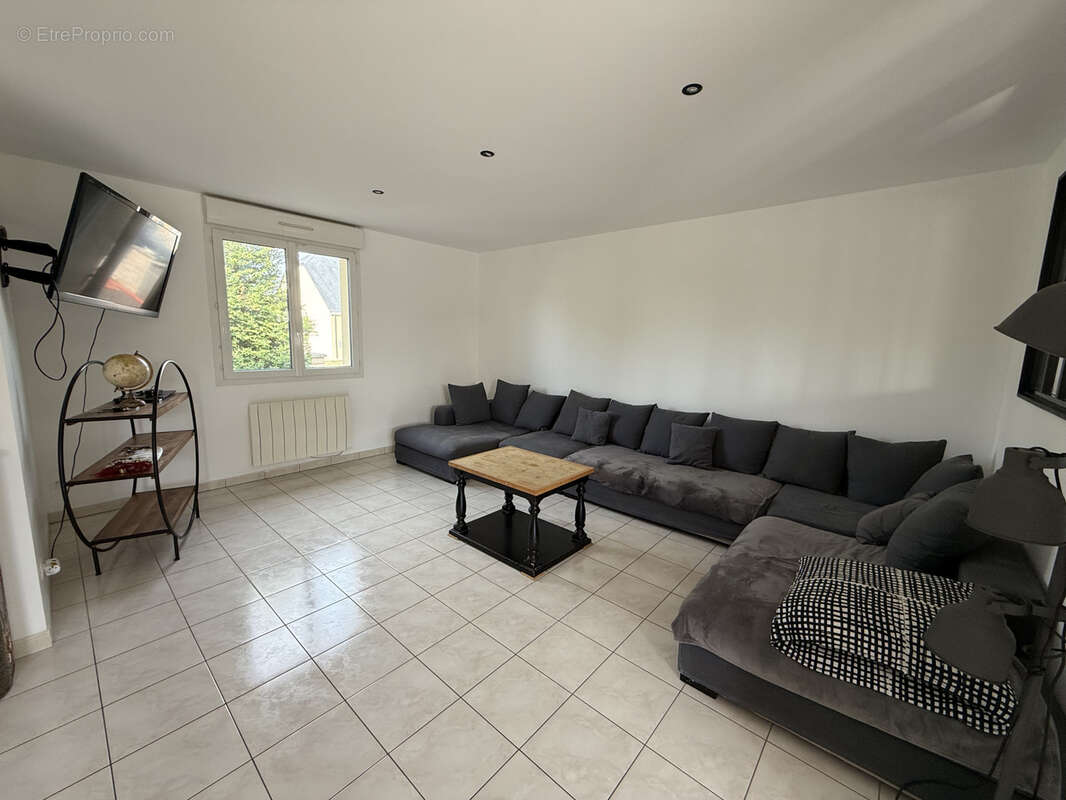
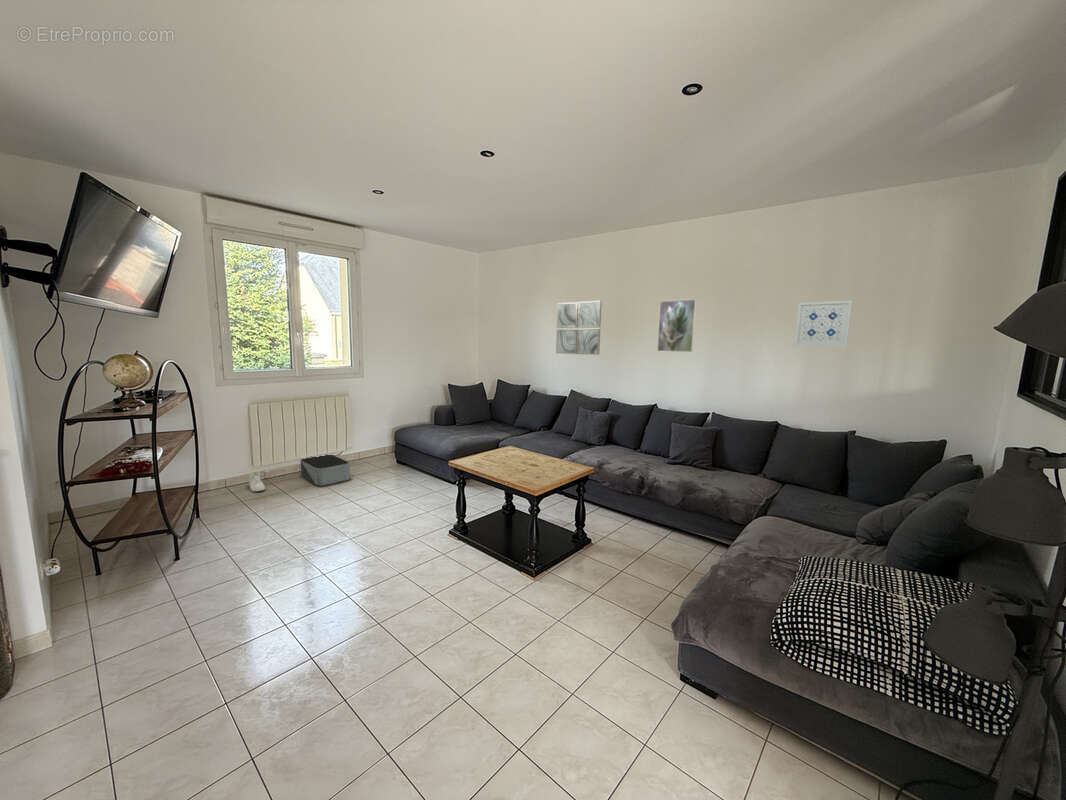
+ storage bin [299,454,351,487]
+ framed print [656,298,698,353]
+ sneaker [248,470,266,492]
+ wall art [793,299,854,347]
+ wall art [555,299,603,356]
